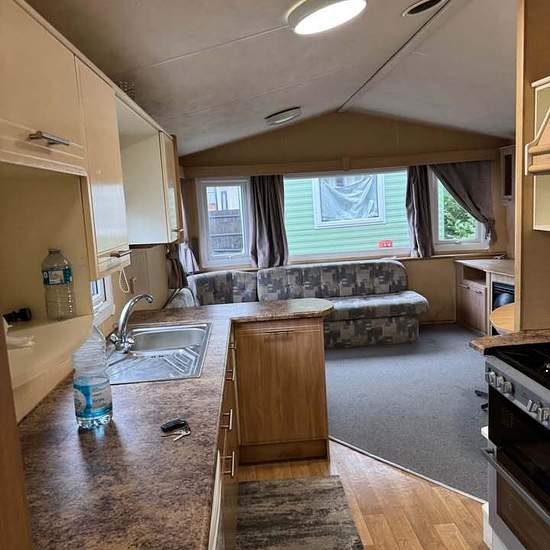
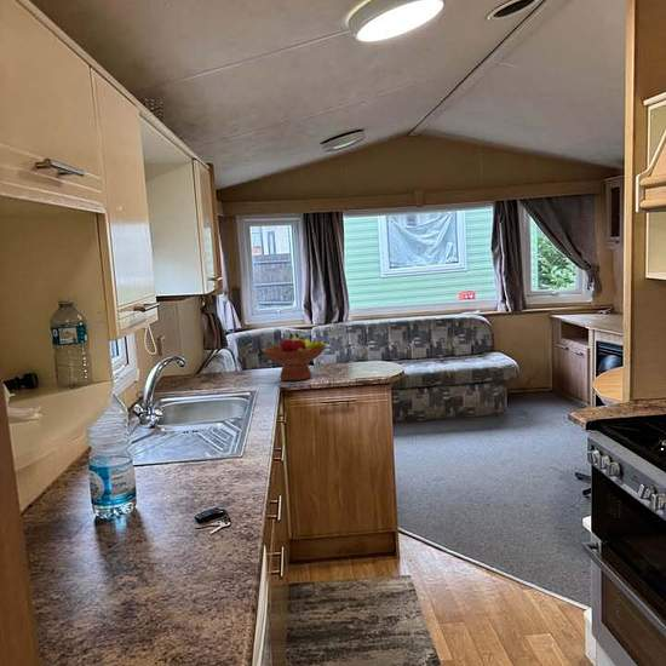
+ fruit bowl [260,332,328,381]
